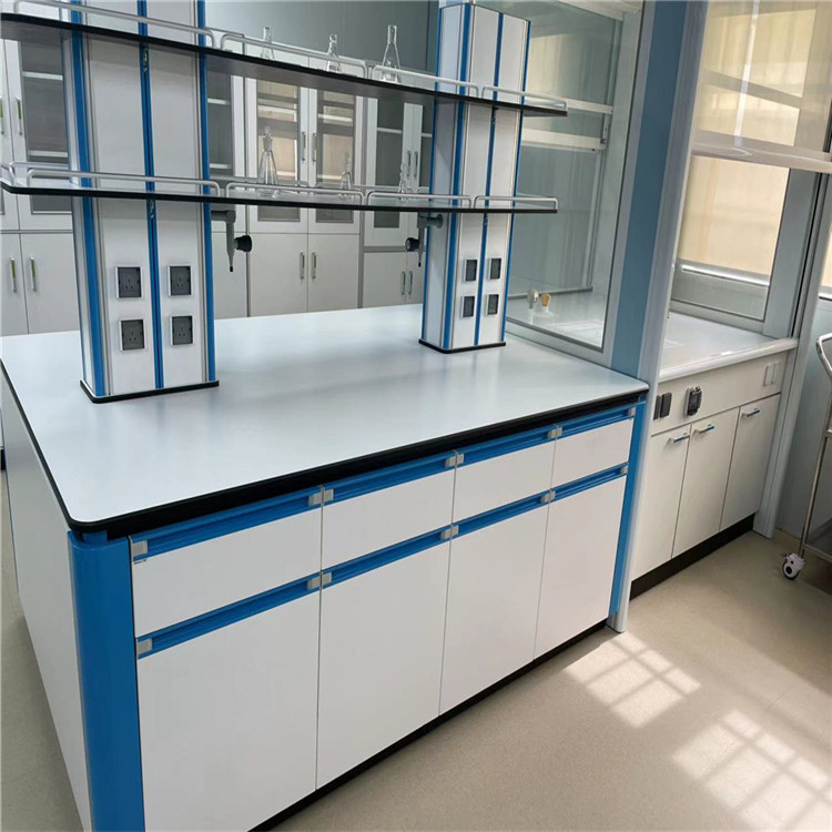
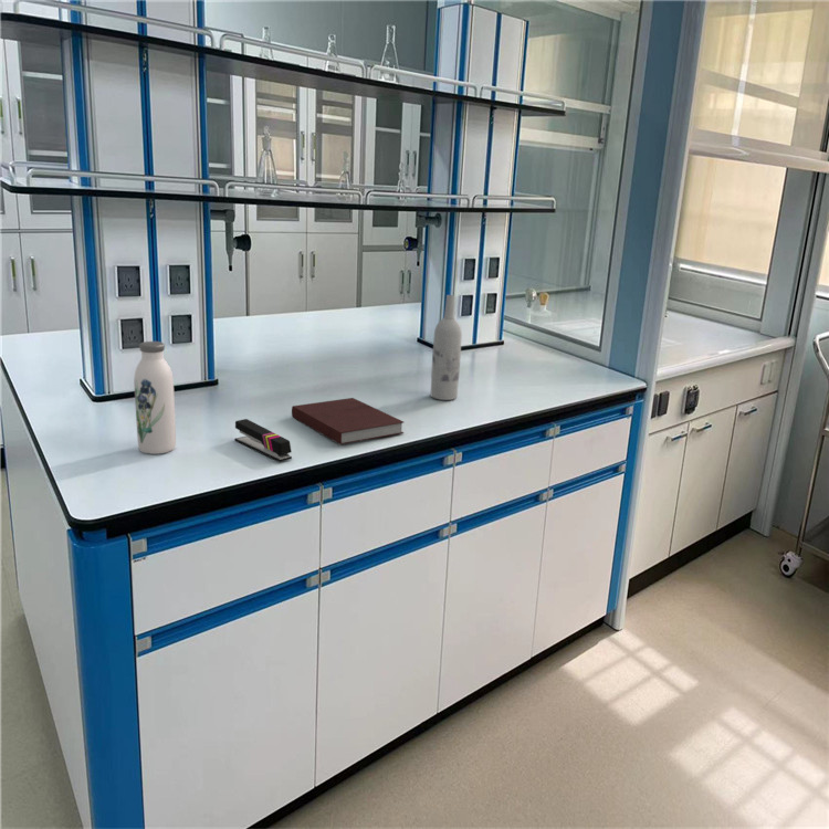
+ notebook [291,397,405,445]
+ water bottle [134,340,177,455]
+ stapler [234,418,293,463]
+ wine bottle [430,294,463,401]
